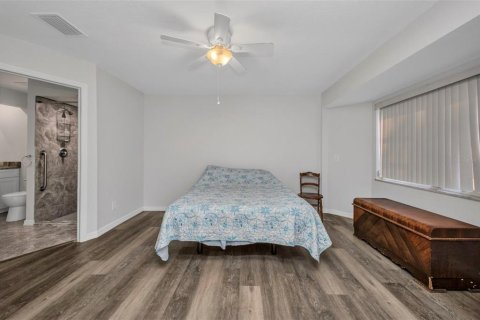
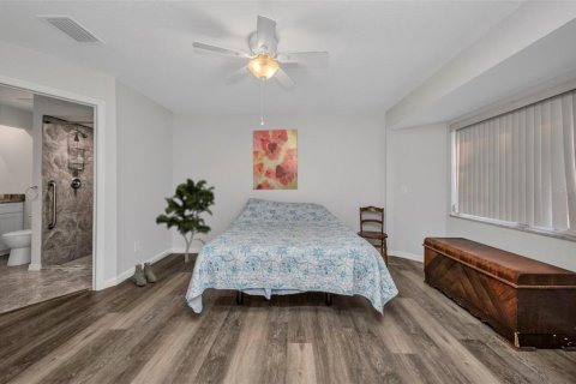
+ boots [132,262,157,287]
+ indoor plant [155,176,216,264]
+ wall art [252,128,299,191]
